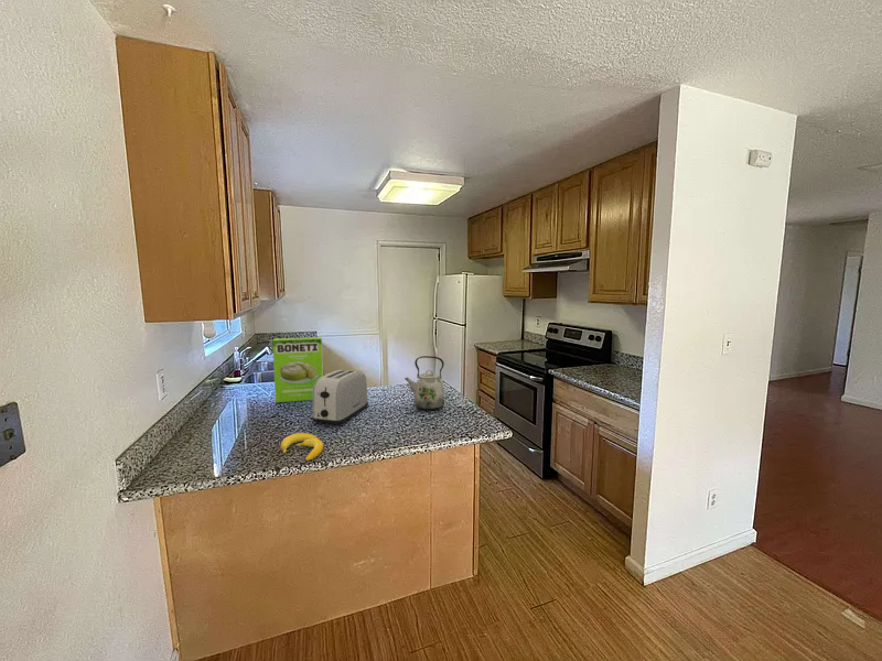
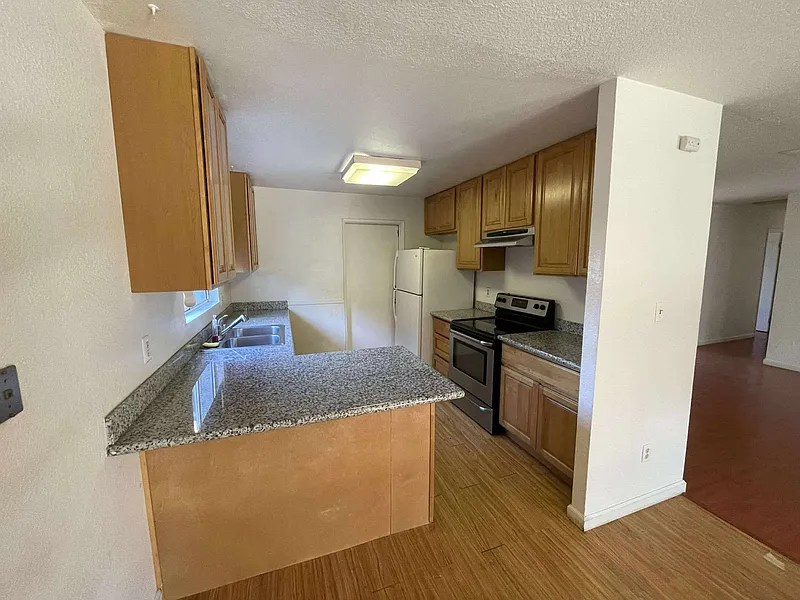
- kettle [404,355,445,411]
- banana [280,432,324,462]
- toaster [311,369,369,425]
- cake mix box [271,336,324,403]
